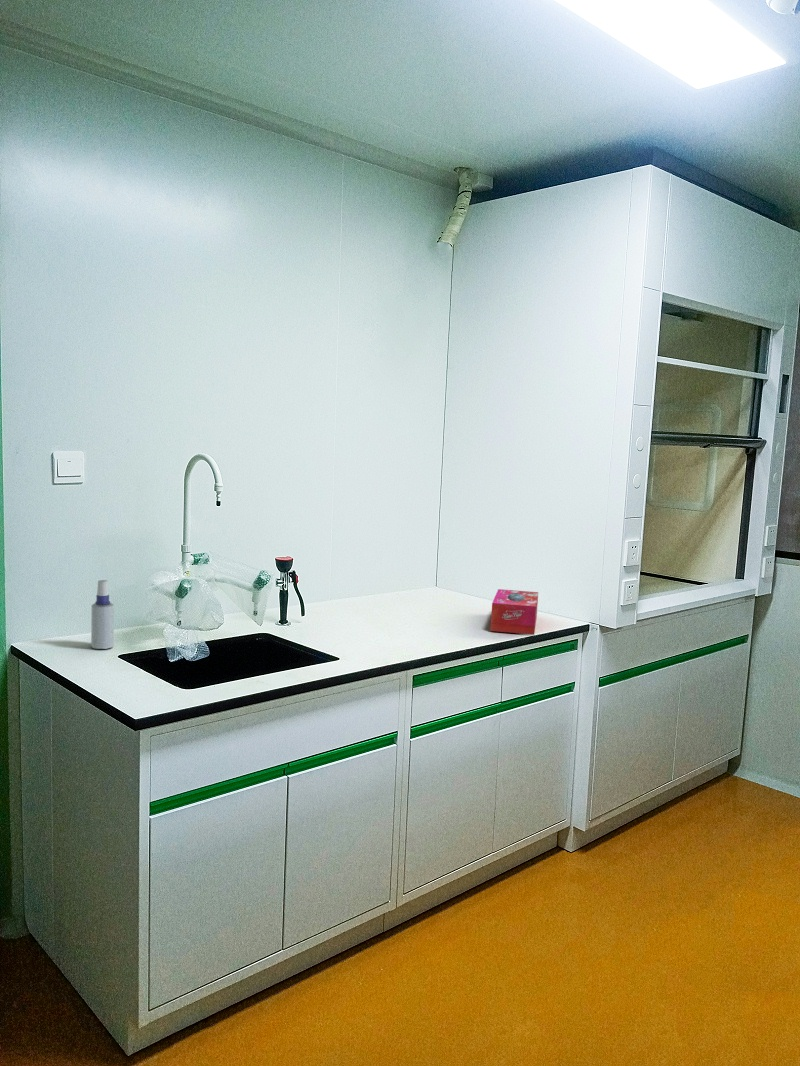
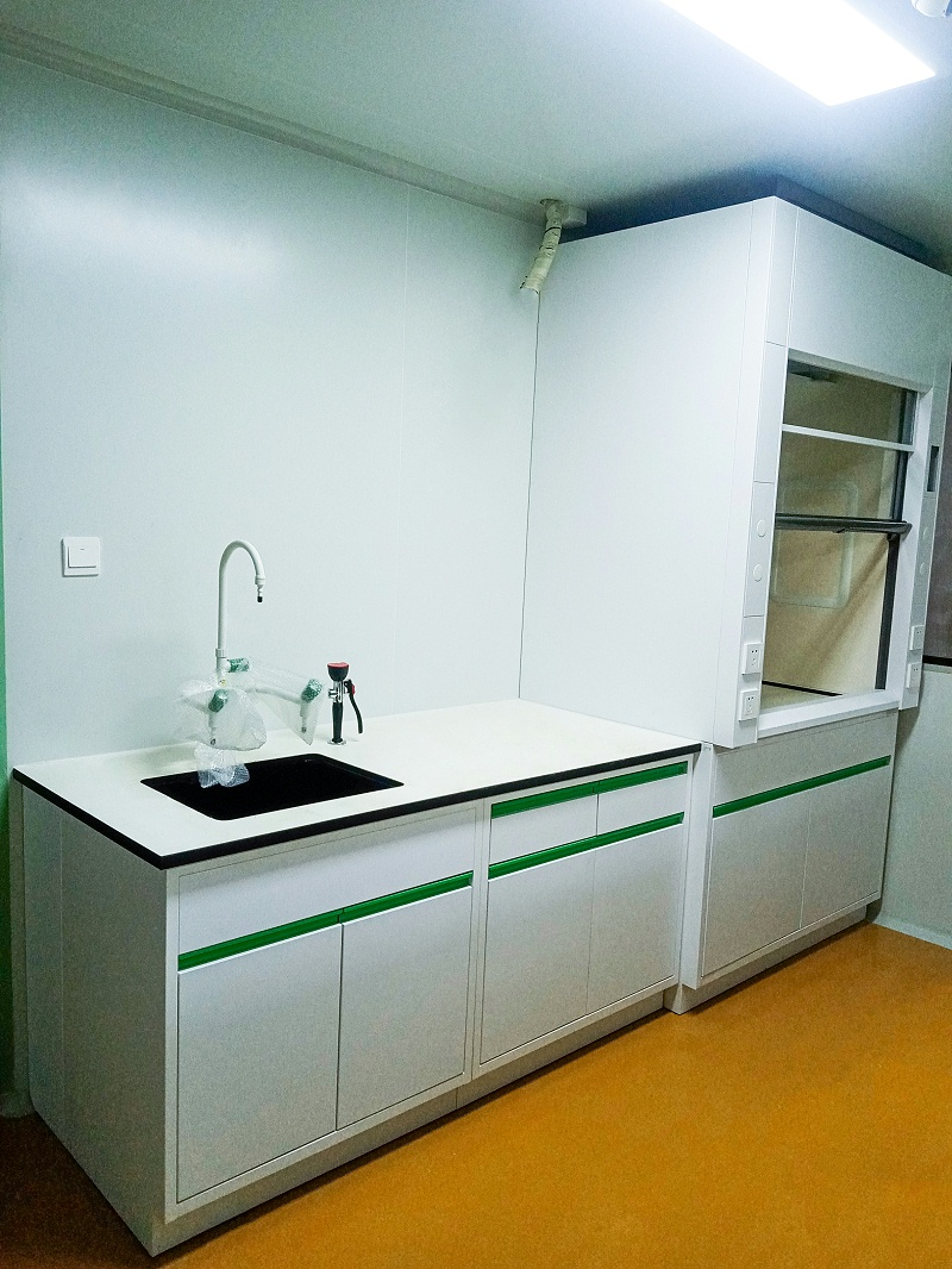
- spray bottle [90,579,115,650]
- tissue box [489,588,539,636]
